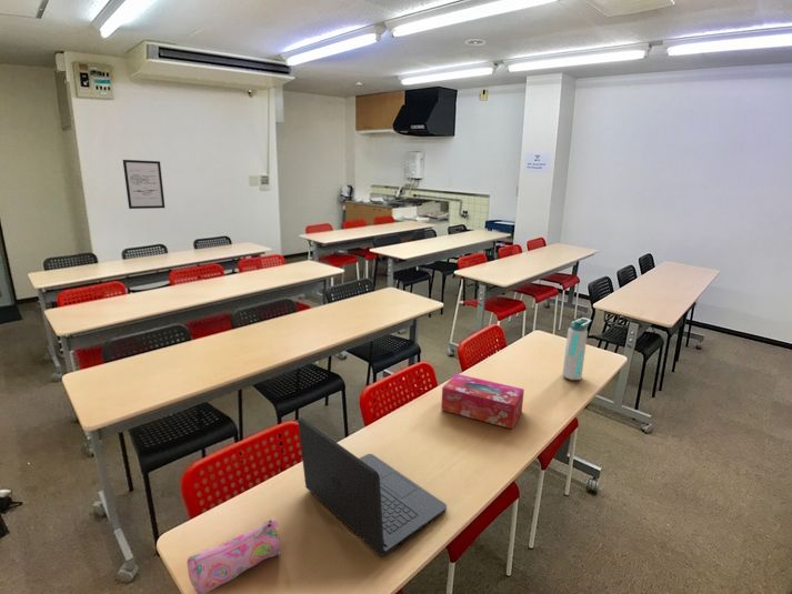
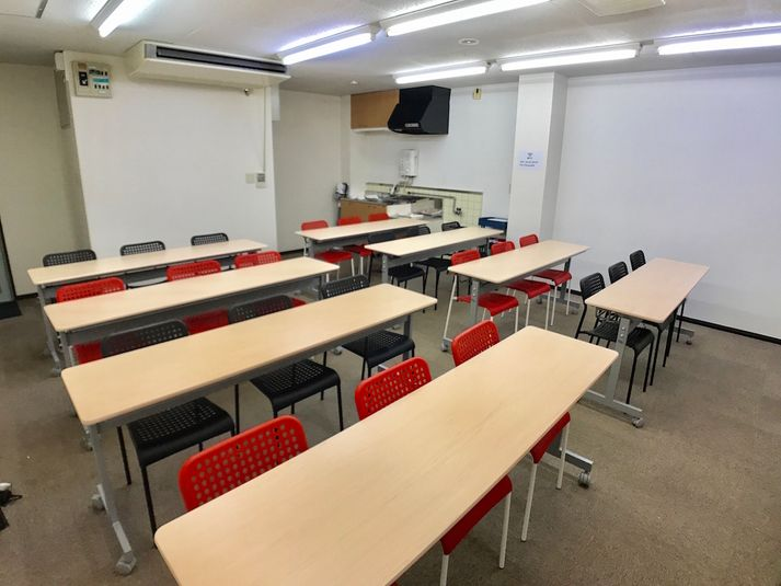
- laptop [297,416,448,557]
- pencil case [187,519,281,594]
- water bottle [561,316,592,381]
- wall art [122,159,166,210]
- tissue box [440,373,525,430]
